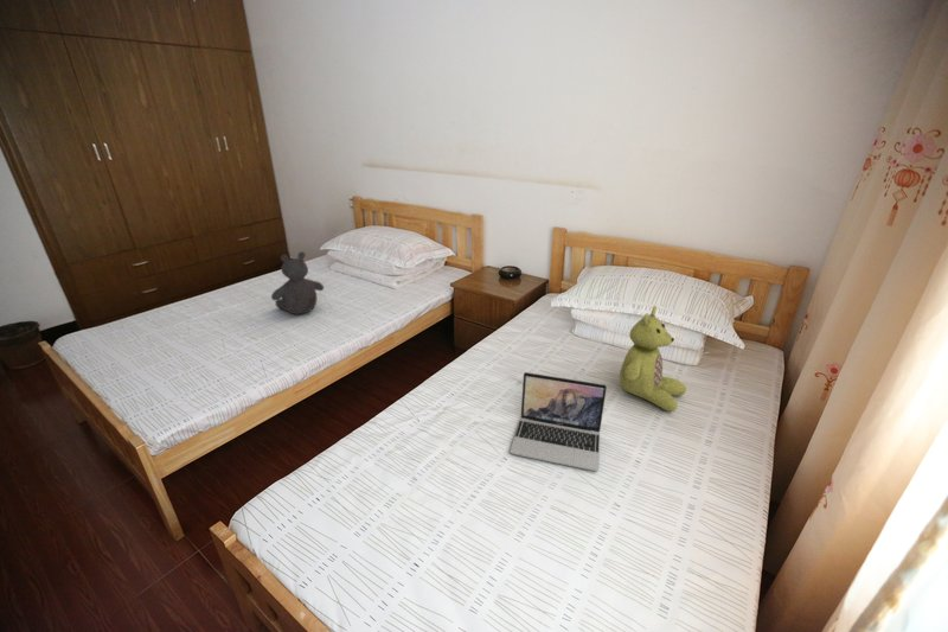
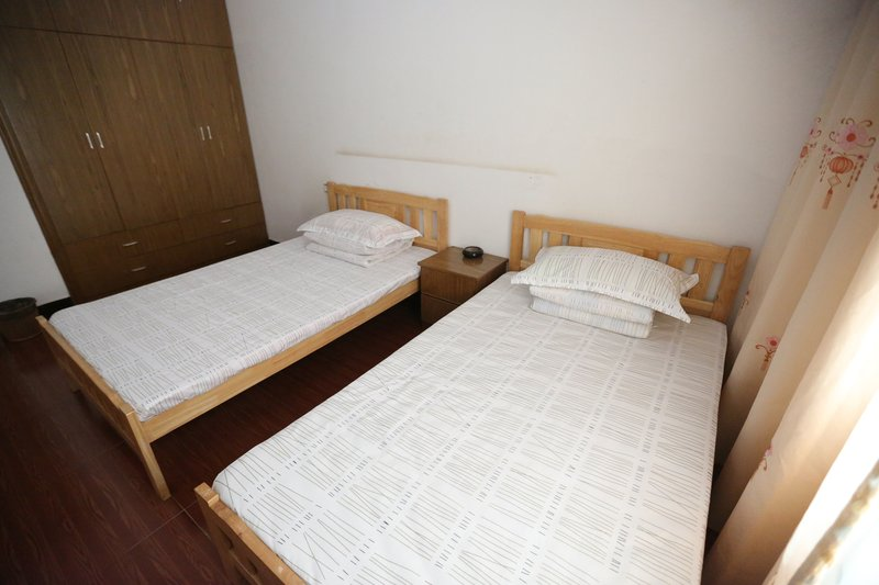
- teddy bear [270,250,325,315]
- laptop [508,371,608,472]
- stuffed bear [619,305,687,413]
